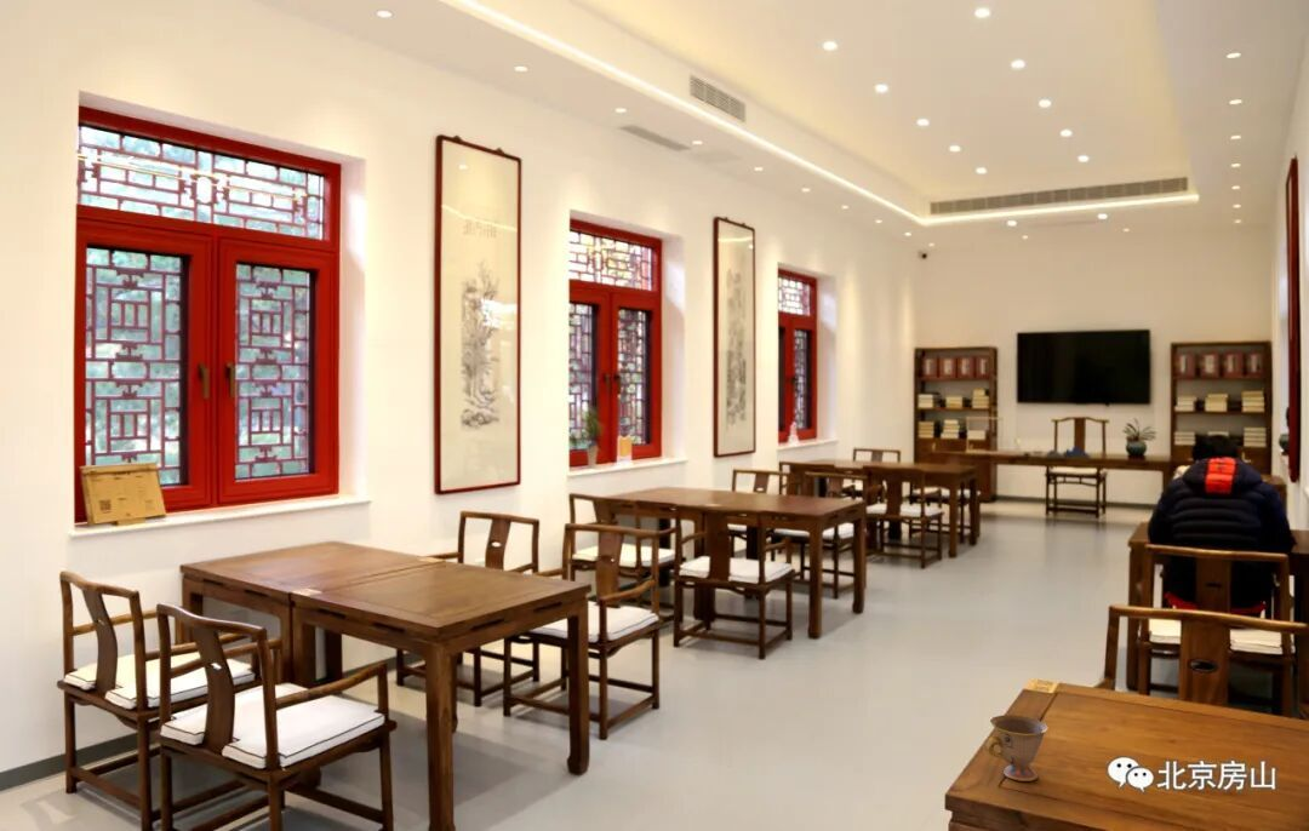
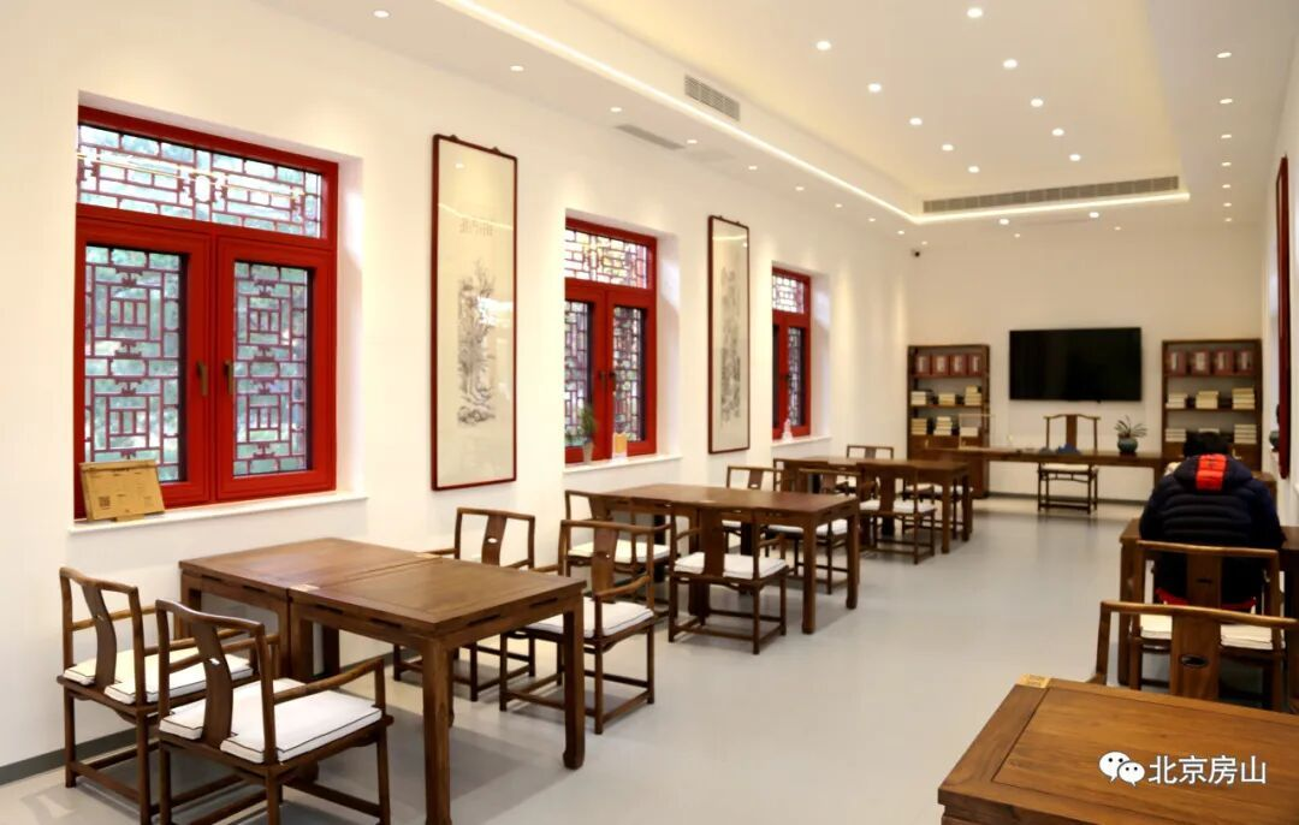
- teacup [983,713,1050,783]
